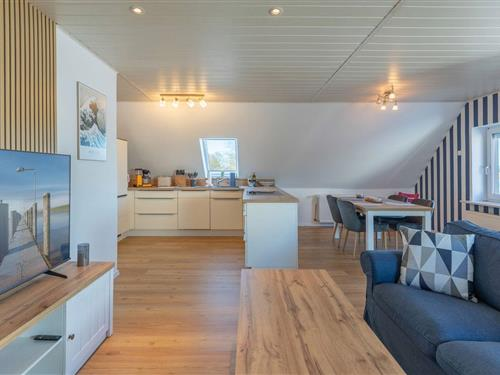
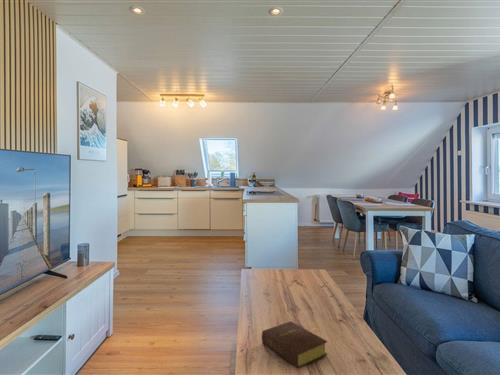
+ bible [261,320,328,369]
